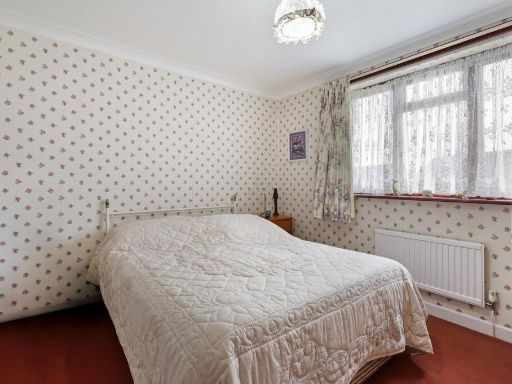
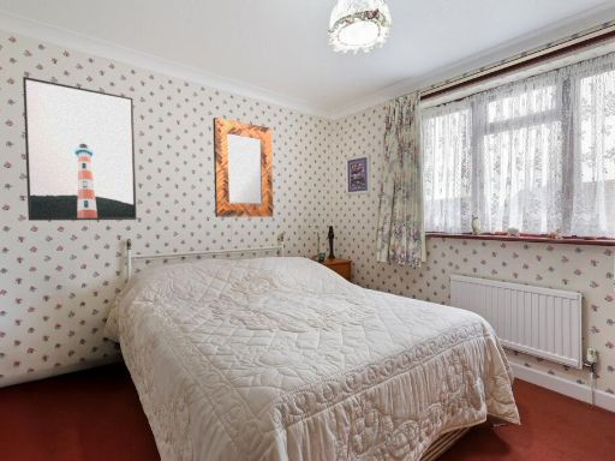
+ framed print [22,76,138,222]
+ home mirror [211,116,274,218]
